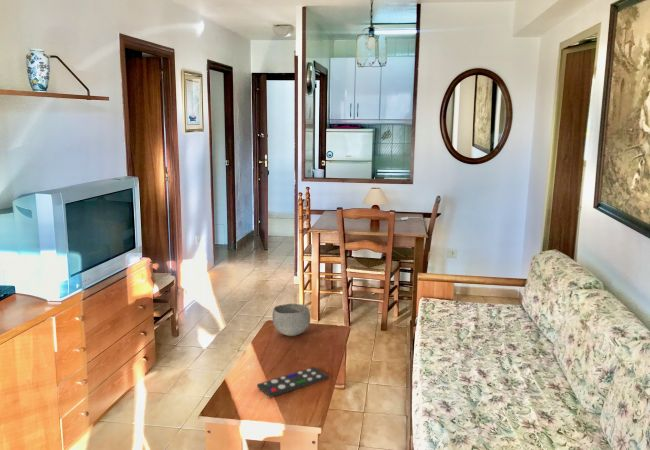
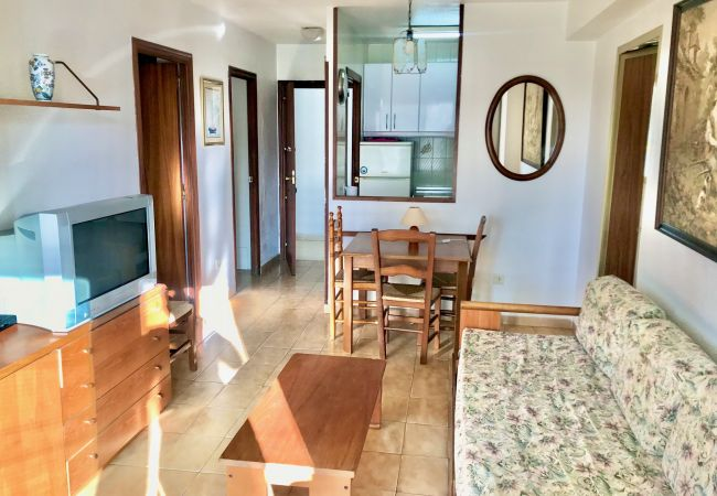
- remote control [256,366,329,398]
- bowl [271,303,311,337]
